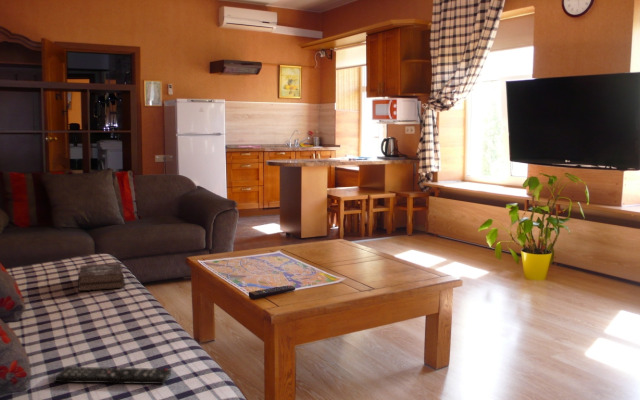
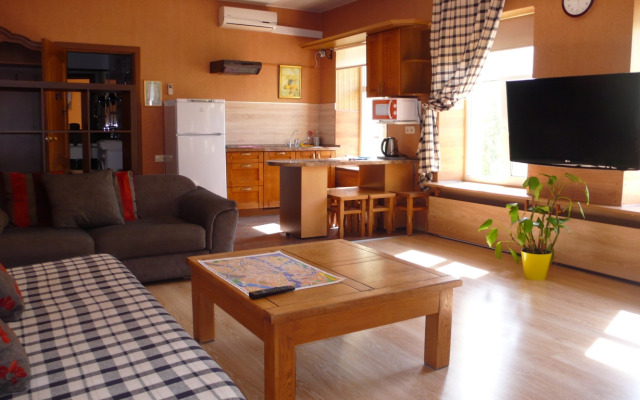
- hardback book [77,262,126,292]
- remote control [53,366,172,385]
